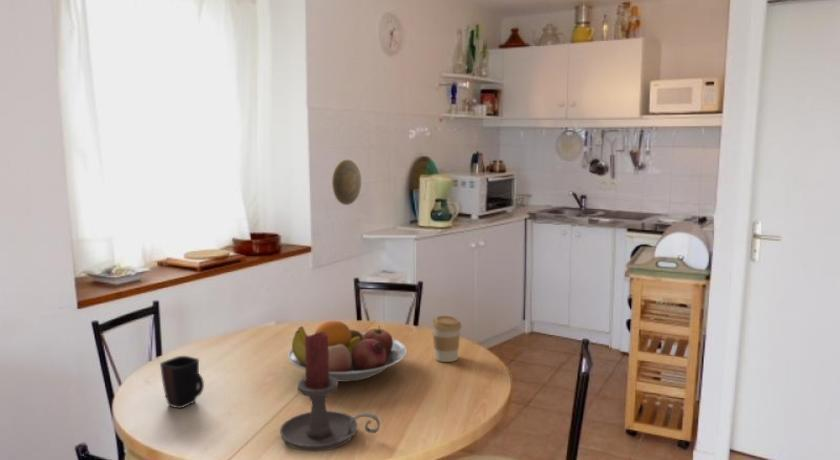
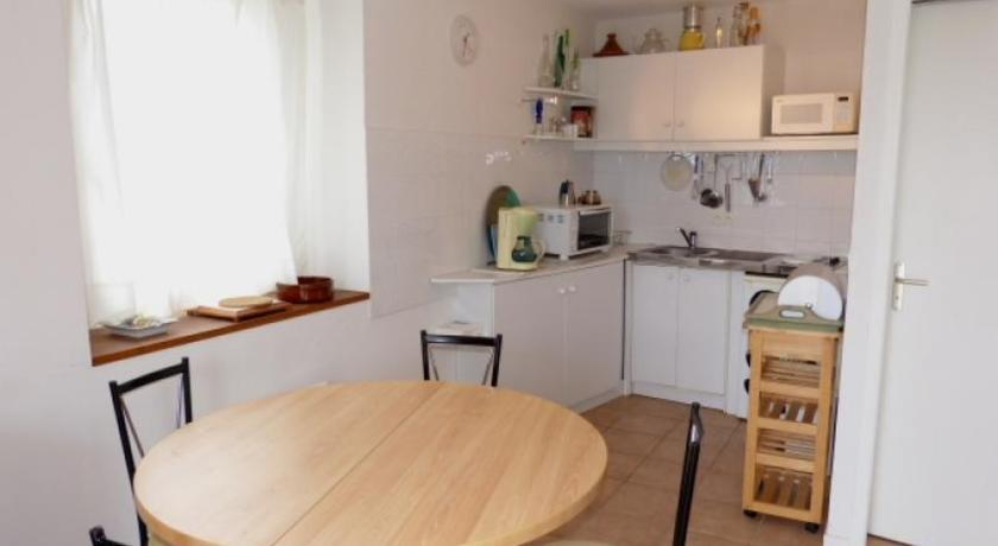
- candle holder [279,332,381,452]
- mug [159,355,205,409]
- coffee cup [431,315,463,363]
- fruit bowl [287,320,408,383]
- decorative plate [331,159,362,206]
